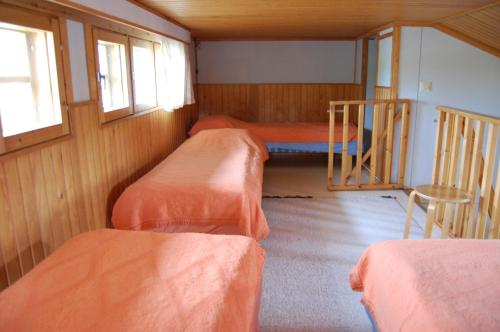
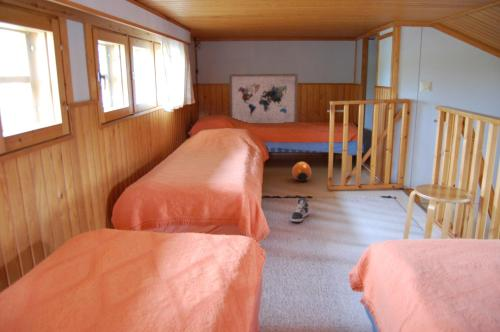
+ sneaker [290,198,310,223]
+ ball [291,161,312,182]
+ wall art [228,73,299,124]
